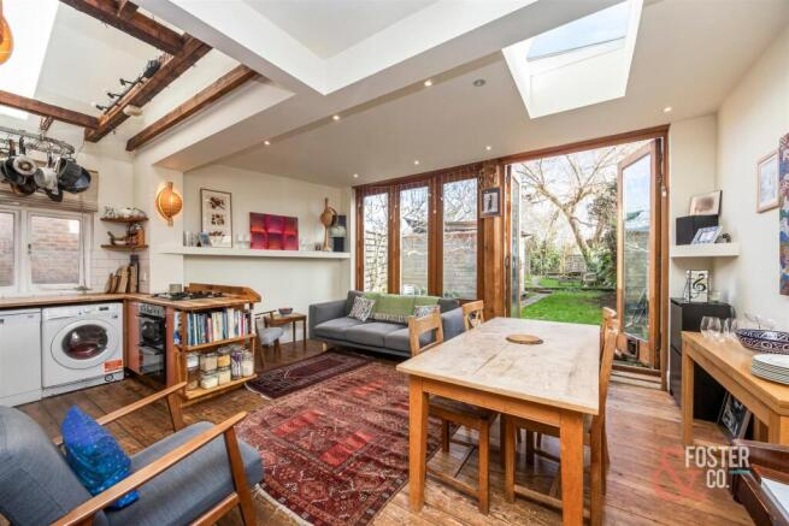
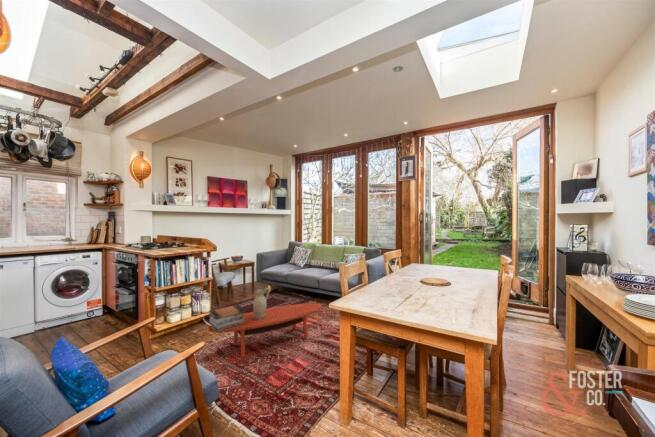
+ ceramic jug [252,287,271,320]
+ book stack [208,304,246,333]
+ coffee table [207,302,323,359]
